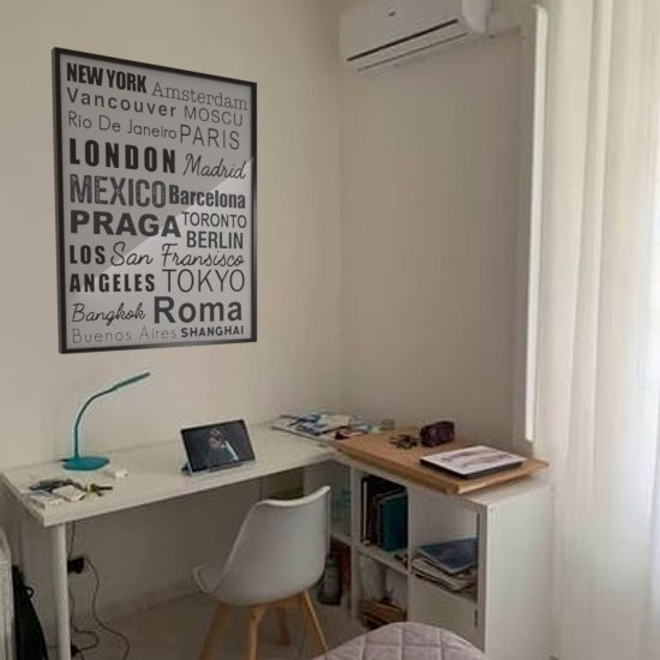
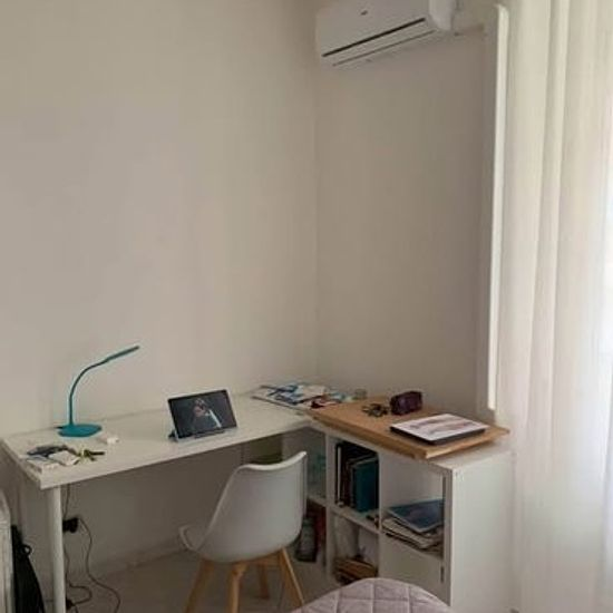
- wall art [50,46,258,355]
